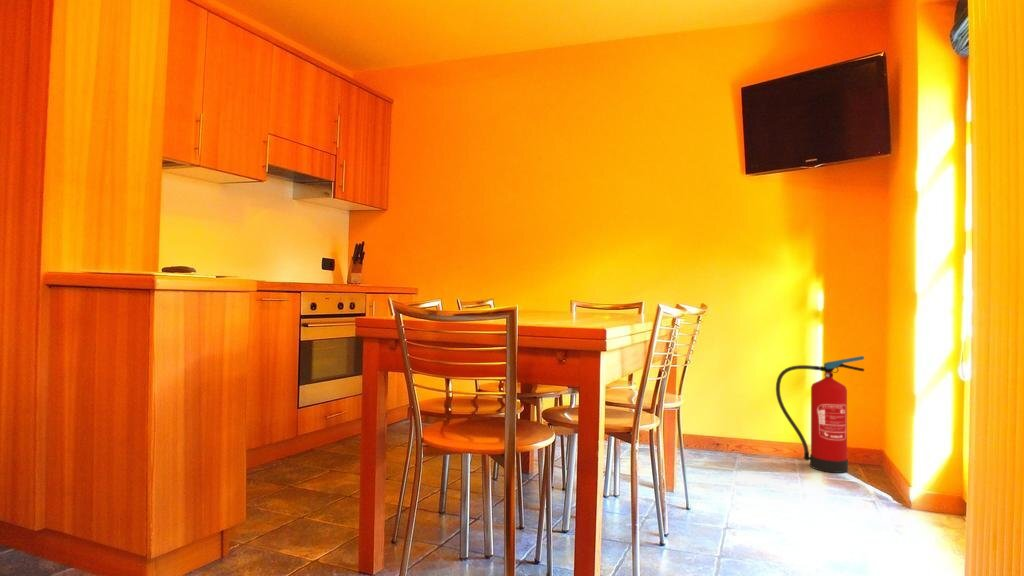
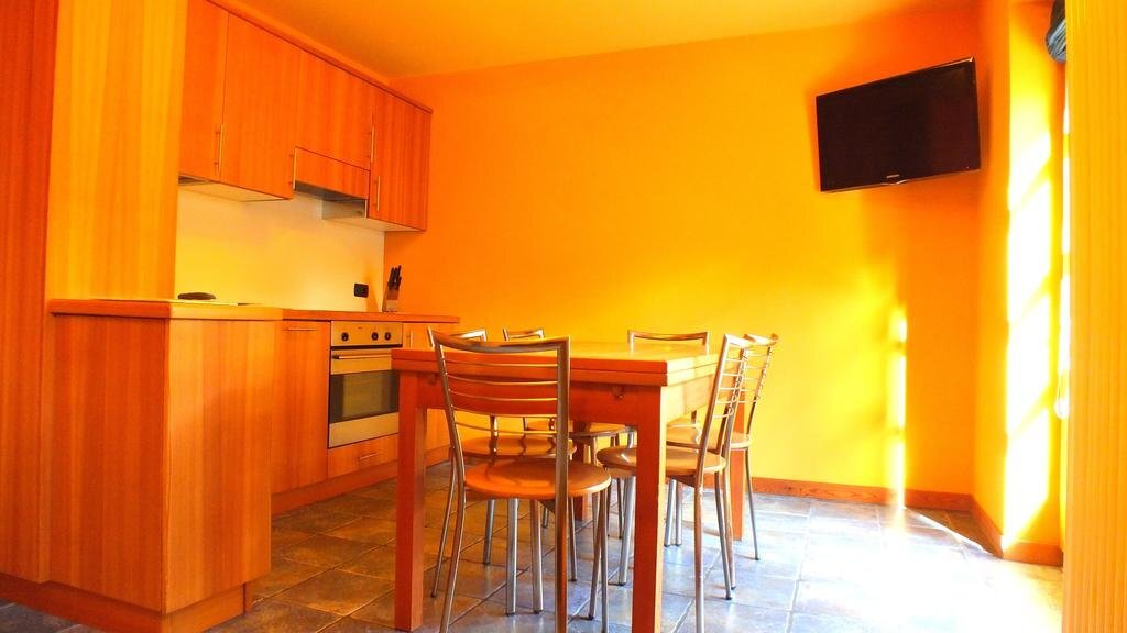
- fire extinguisher [775,355,865,474]
